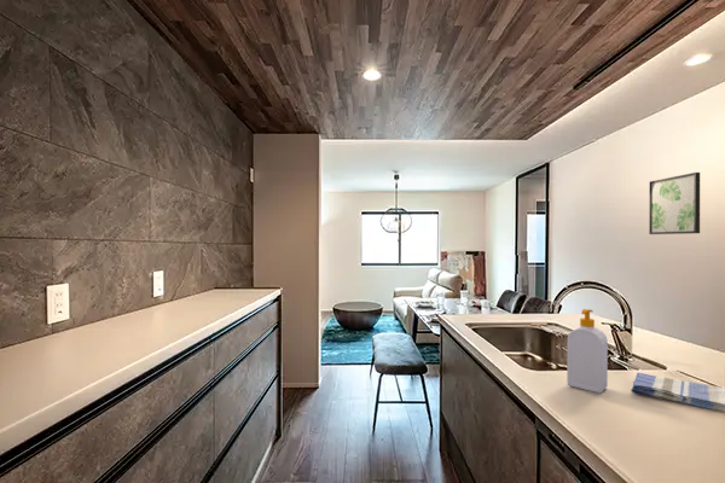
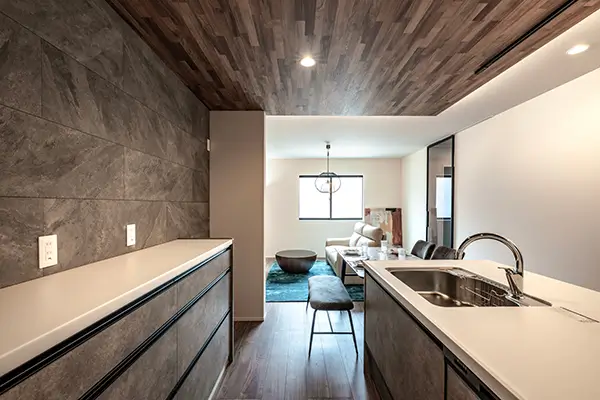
- soap bottle [566,308,609,394]
- wall art [648,171,701,235]
- dish towel [630,372,725,413]
